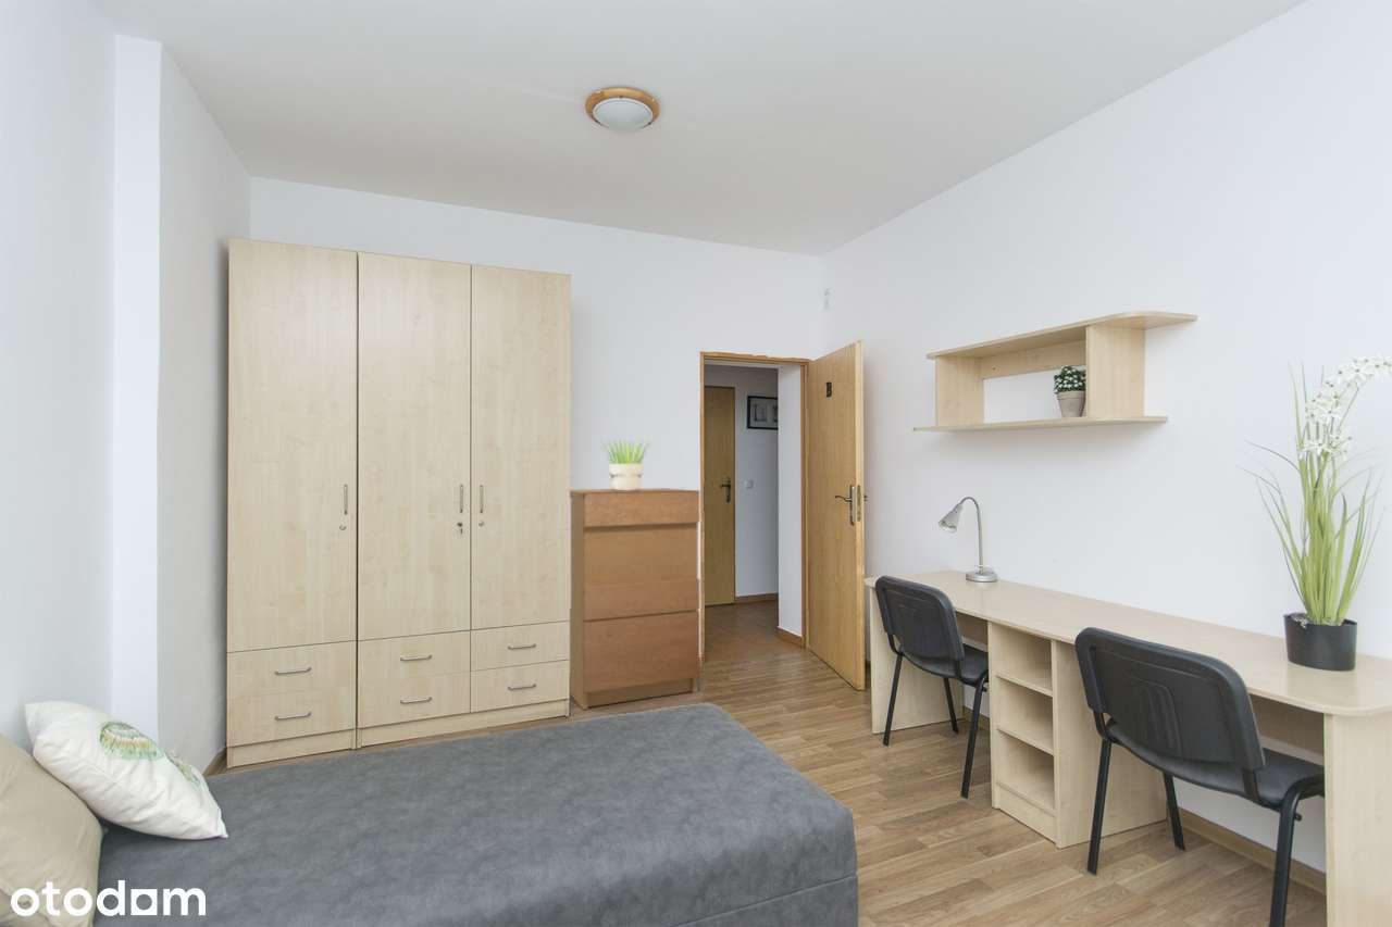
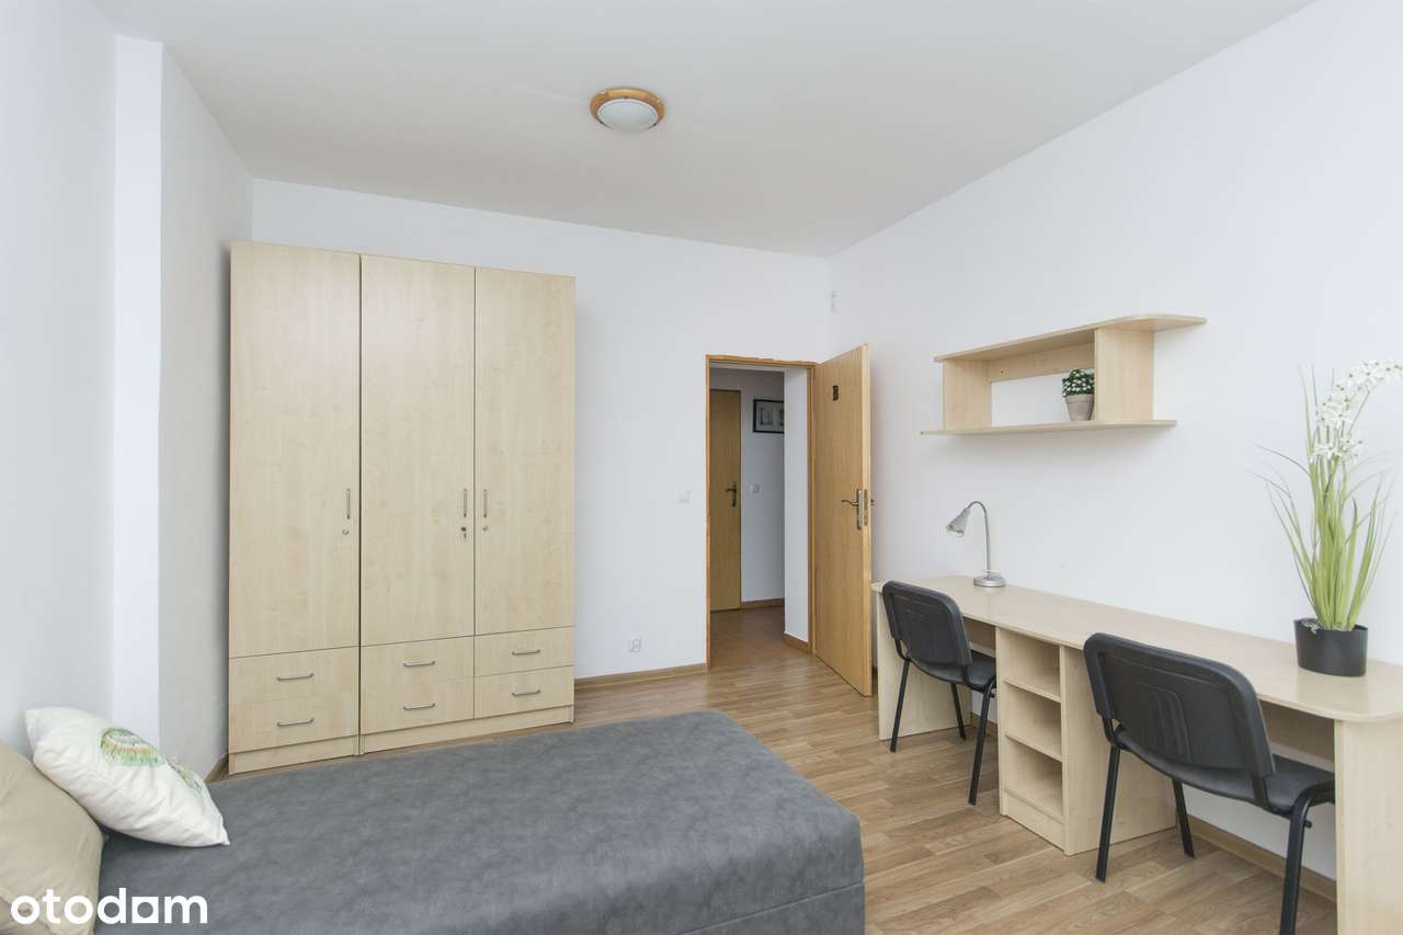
- chest of drawers [569,487,701,711]
- potted plant [597,439,654,491]
